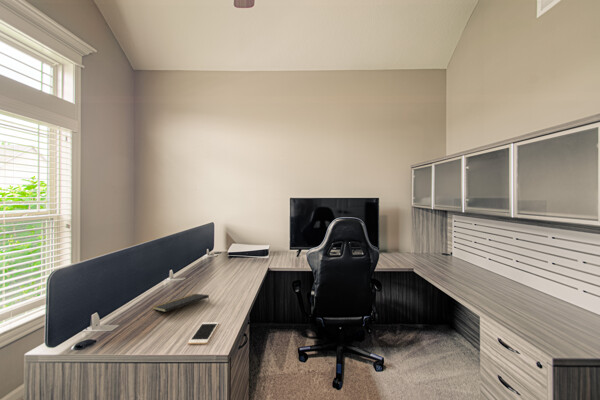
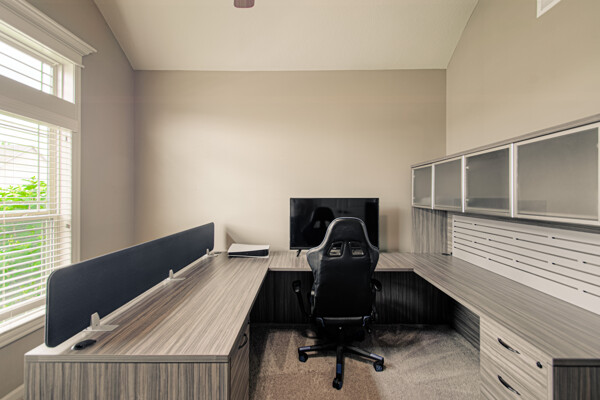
- cell phone [187,321,220,345]
- notepad [152,293,211,313]
